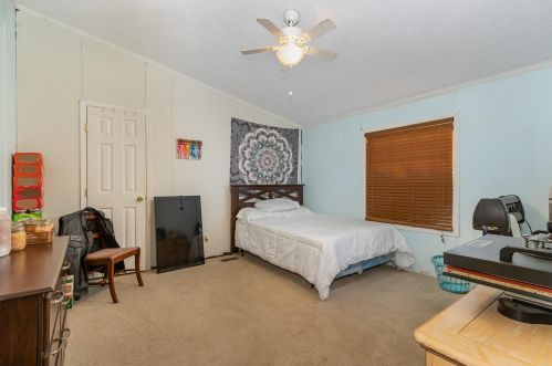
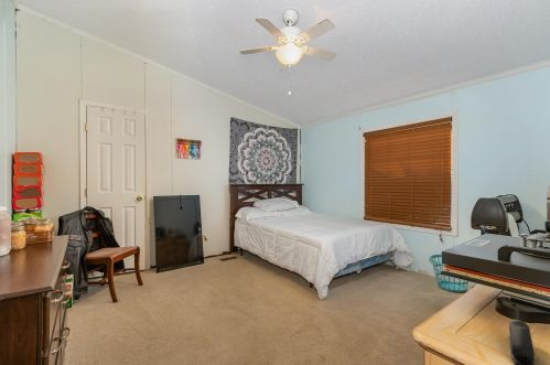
+ stapler [508,319,536,365]
